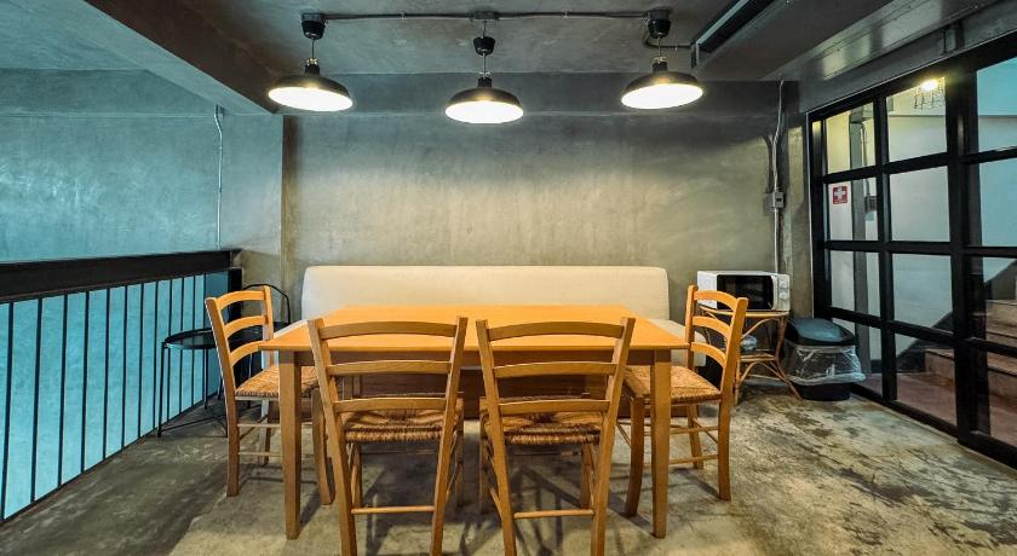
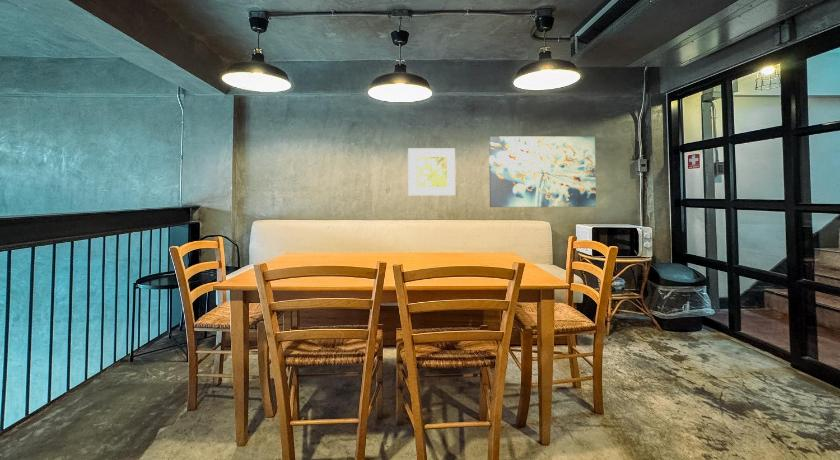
+ wall art [488,136,597,208]
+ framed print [407,148,456,196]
